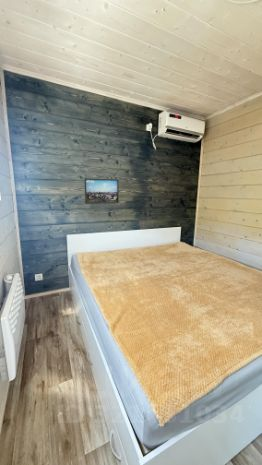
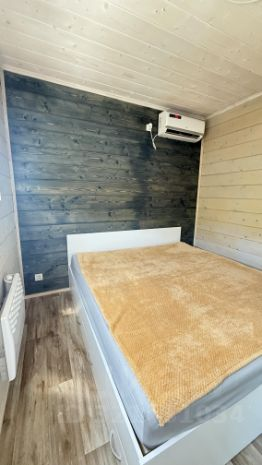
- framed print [83,177,120,205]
